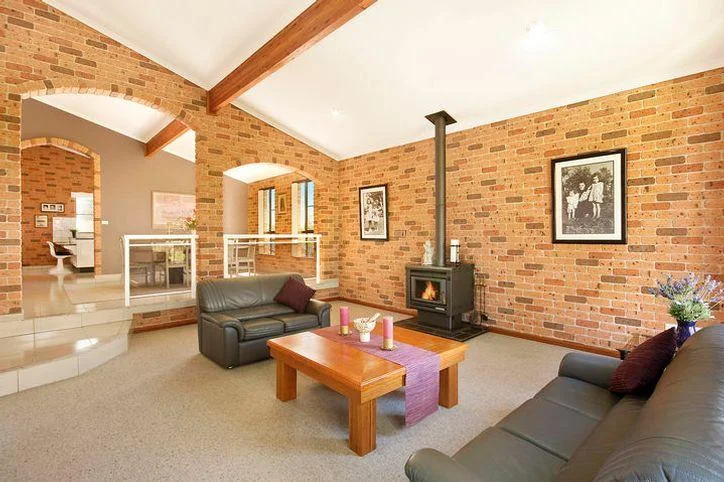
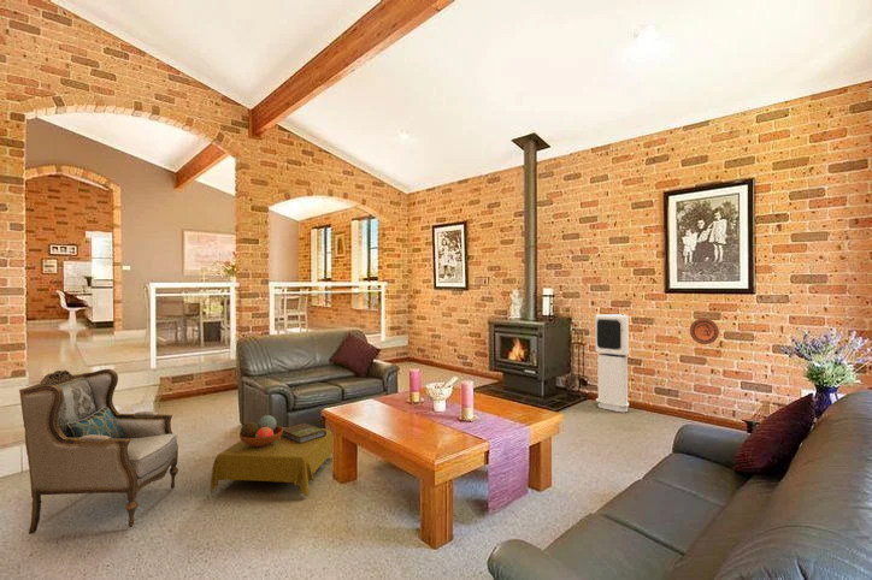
+ armchair [18,368,179,535]
+ decorative plate [689,318,720,345]
+ side table [210,414,334,498]
+ air purifier [594,313,630,414]
